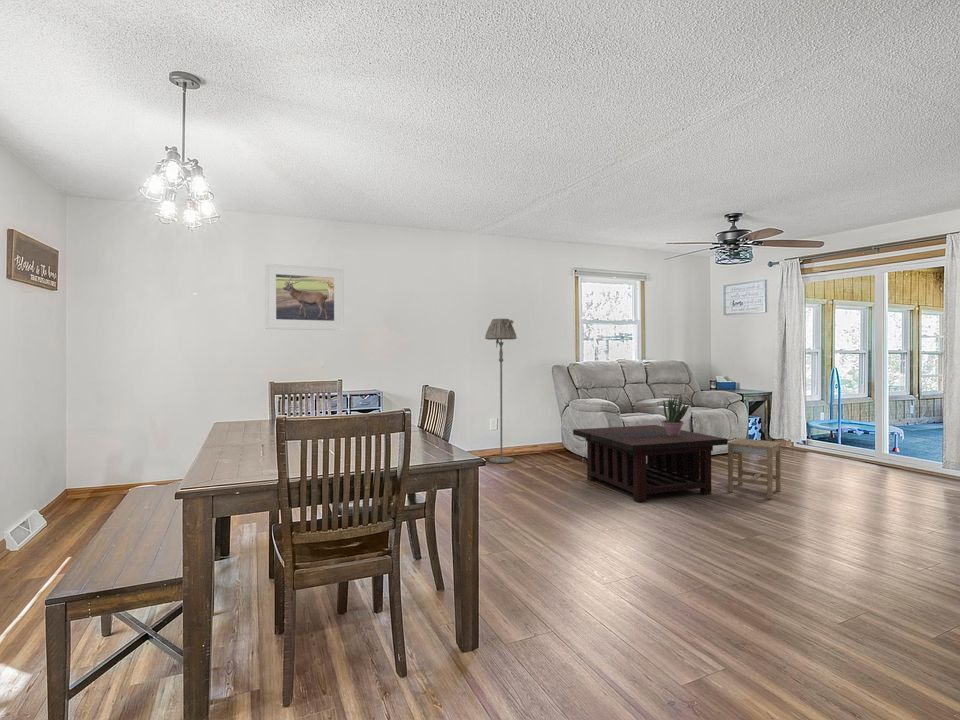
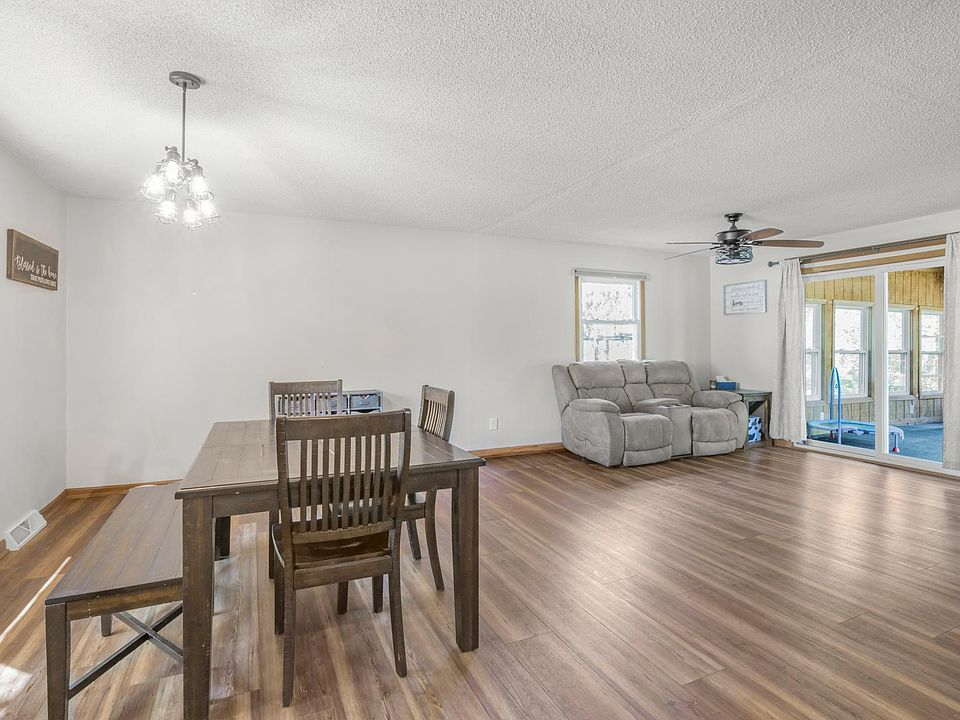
- stool [727,437,782,500]
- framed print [264,263,345,331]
- coffee table [572,424,729,503]
- floor lamp [484,318,518,464]
- potted plant [661,393,690,436]
